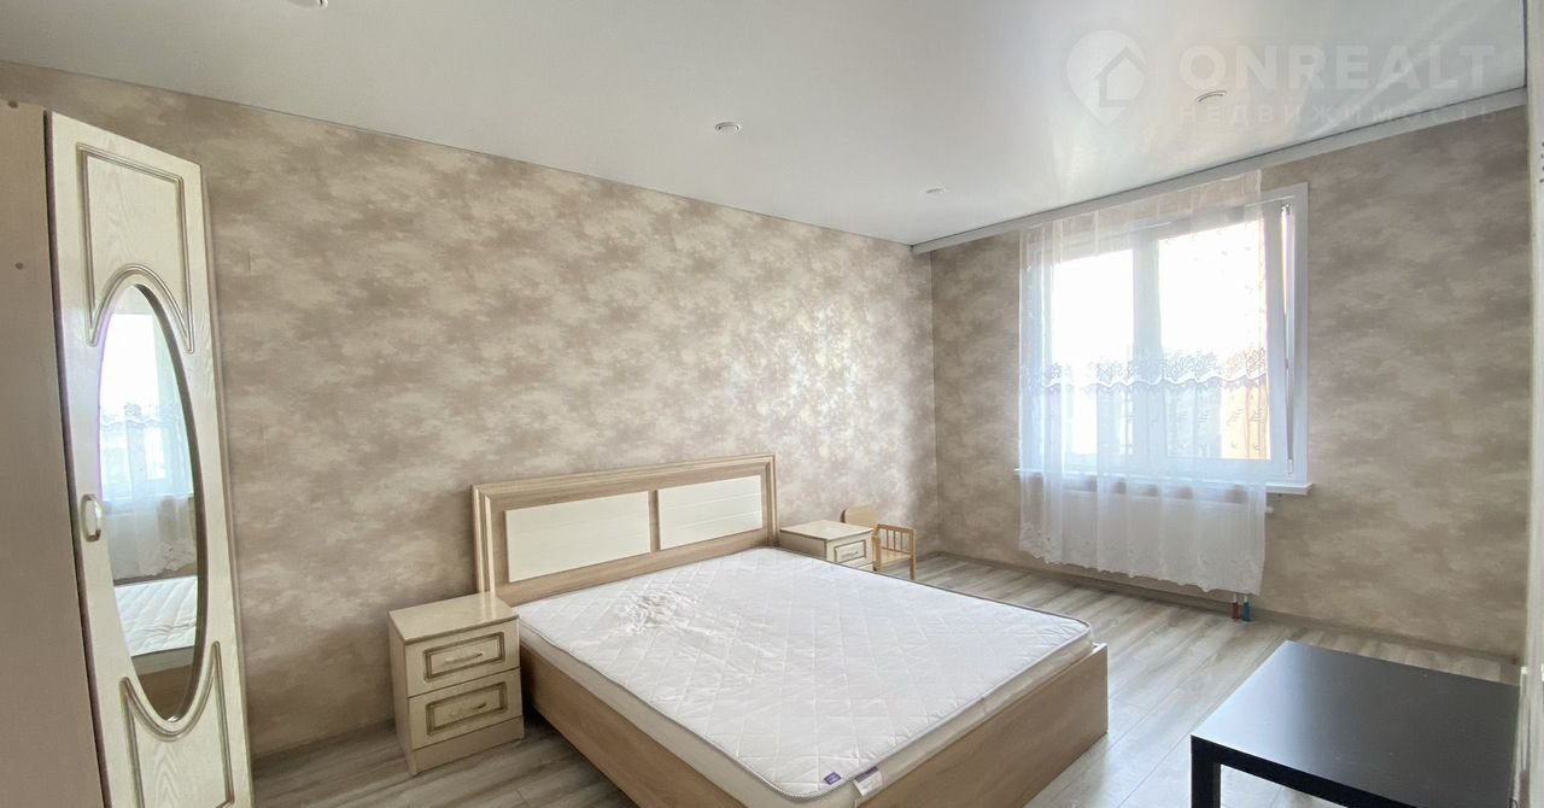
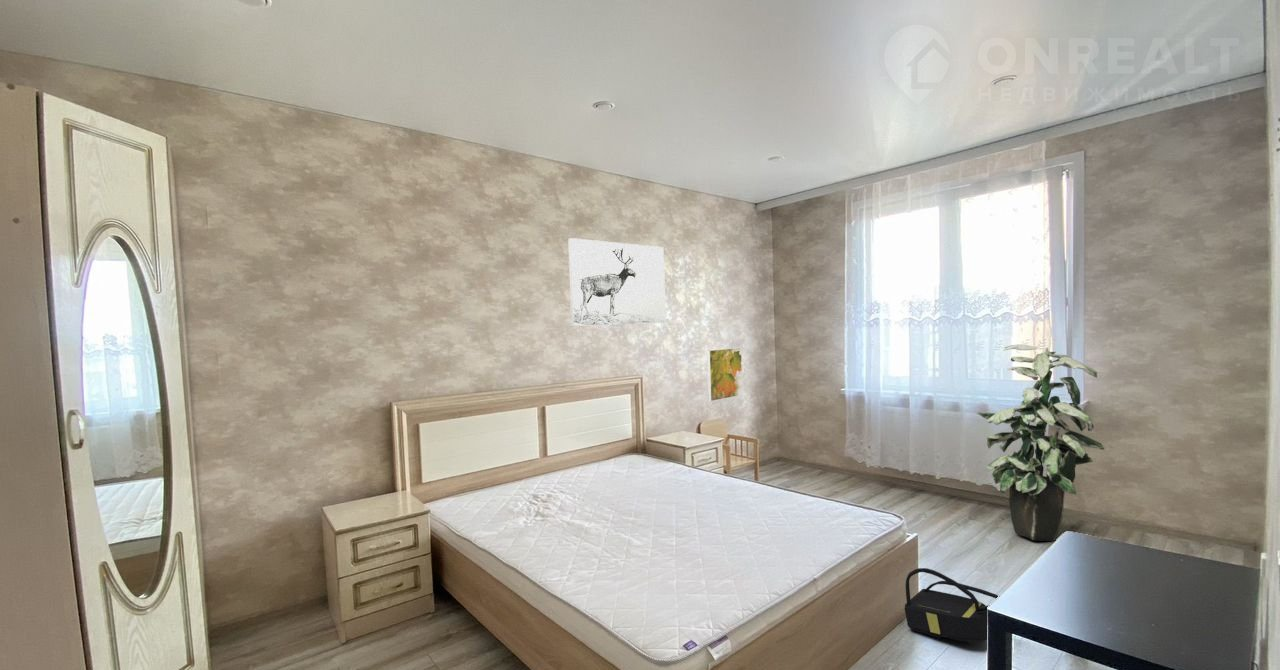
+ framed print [706,346,744,402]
+ indoor plant [976,344,1105,542]
+ wall art [567,237,667,327]
+ backpack [904,567,999,644]
